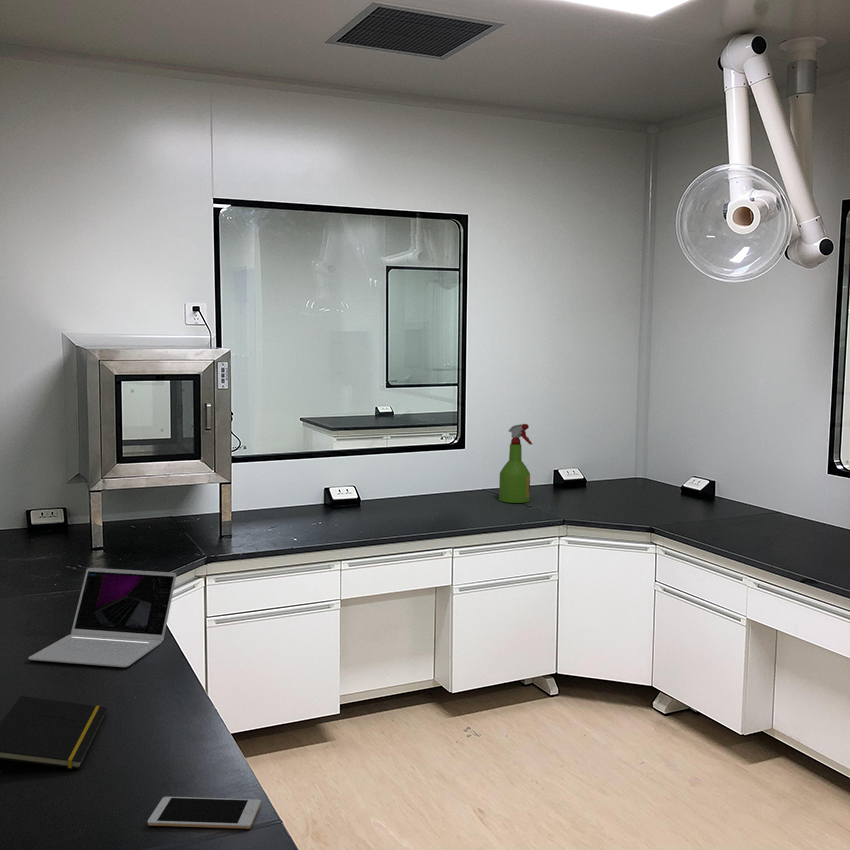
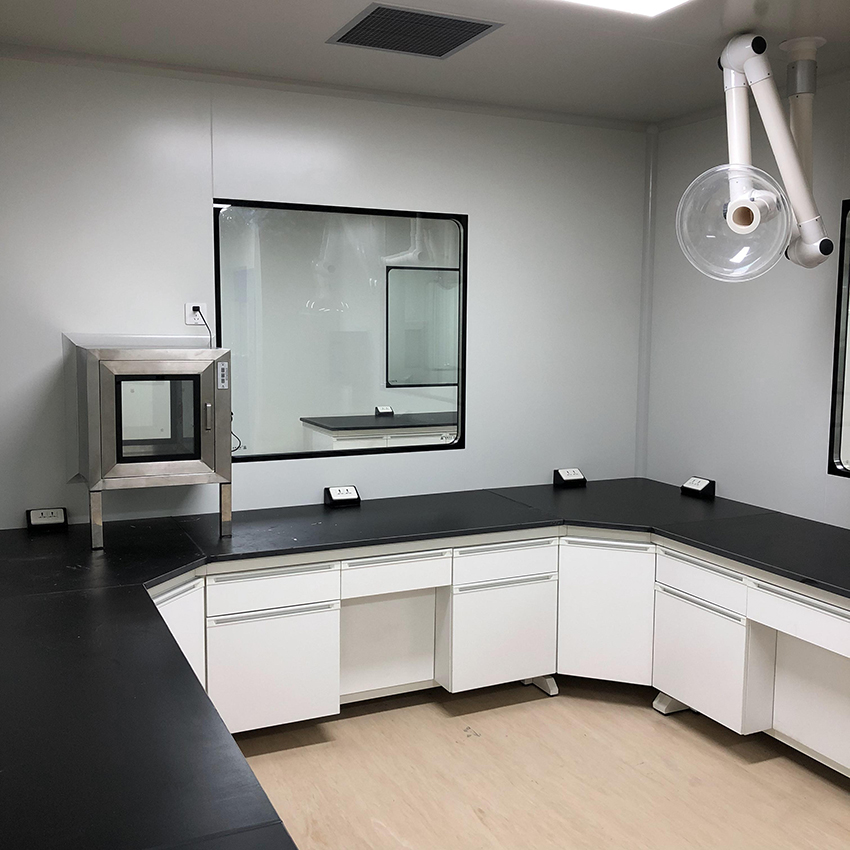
- laptop [28,567,177,668]
- spray bottle [498,423,533,504]
- notepad [0,695,108,770]
- cell phone [147,796,262,830]
